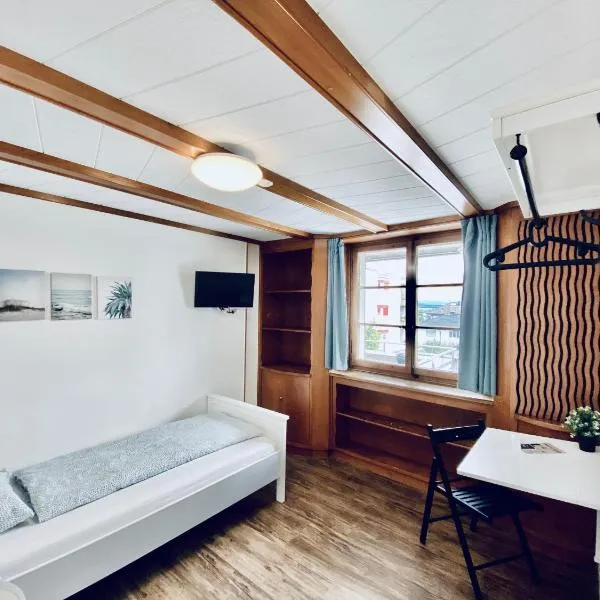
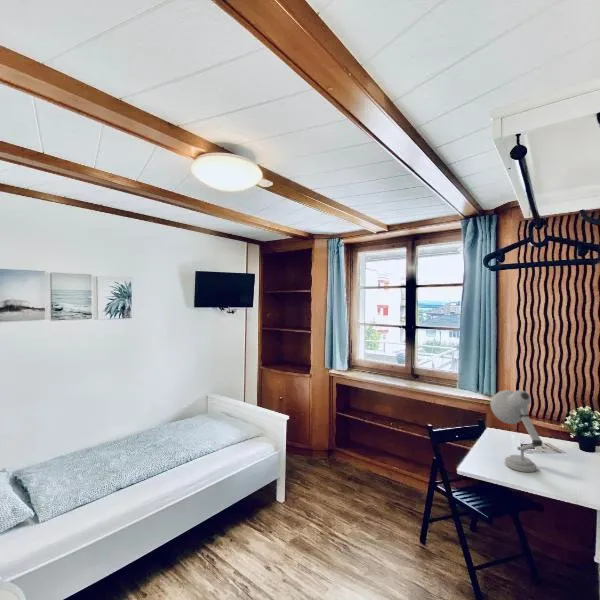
+ desk lamp [489,389,544,473]
